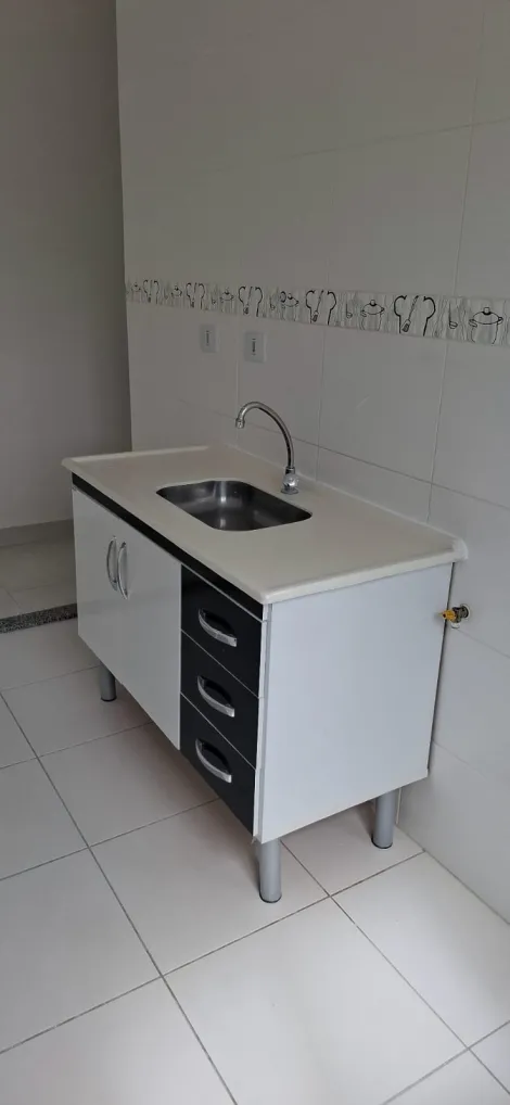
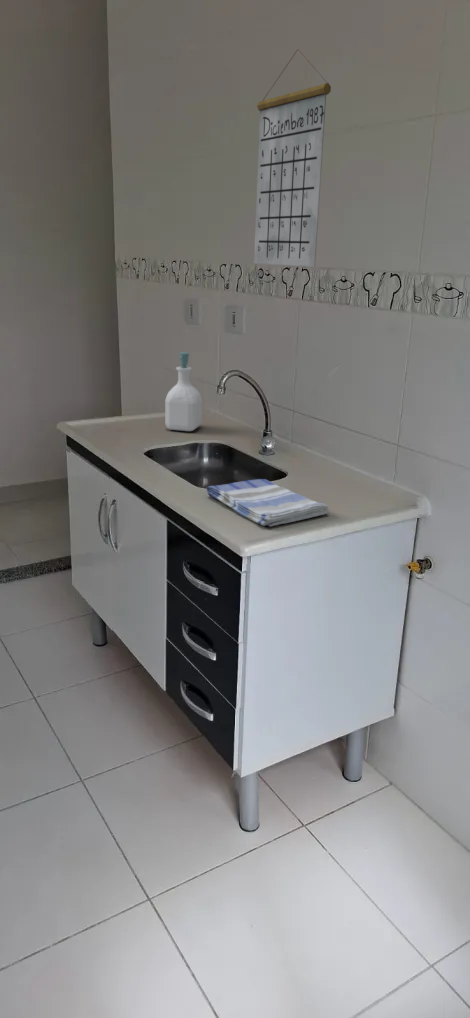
+ calendar [253,48,332,268]
+ dish towel [206,478,329,528]
+ soap bottle [164,351,203,432]
